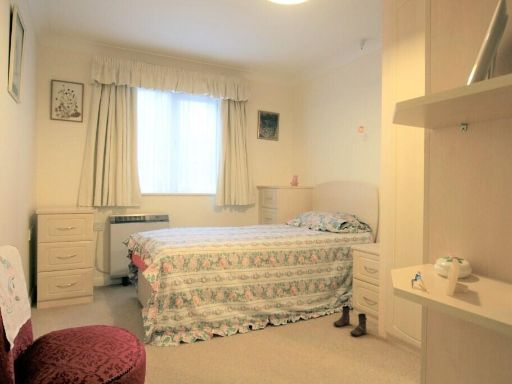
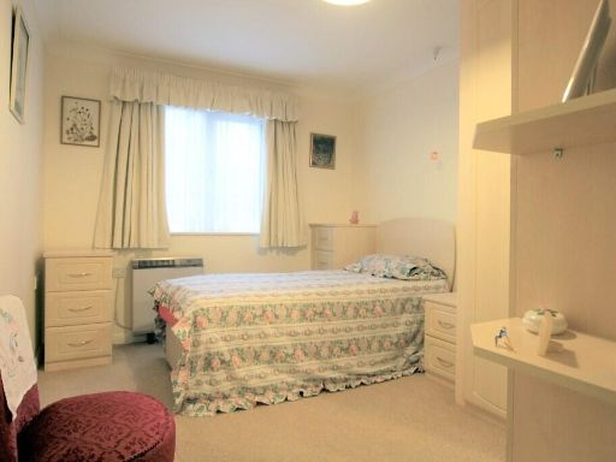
- boots [332,305,368,337]
